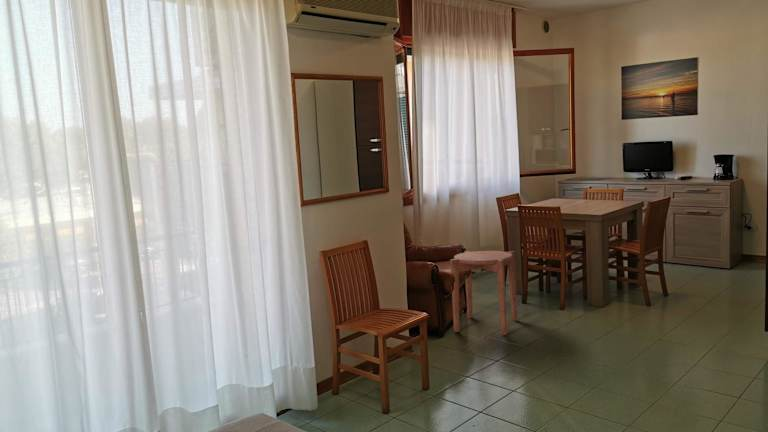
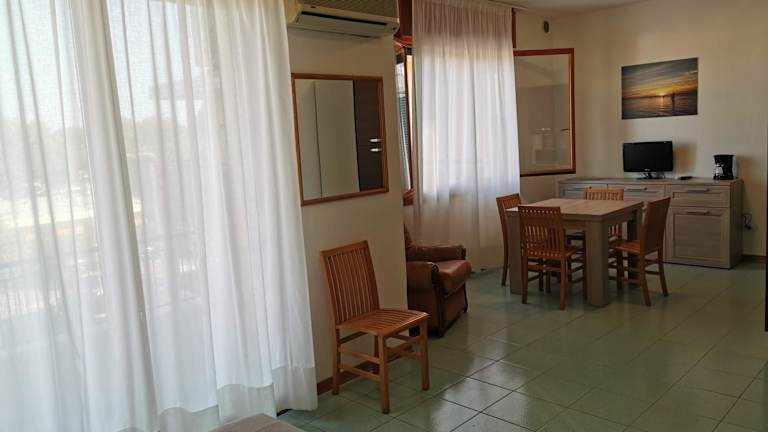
- side table [449,250,518,336]
